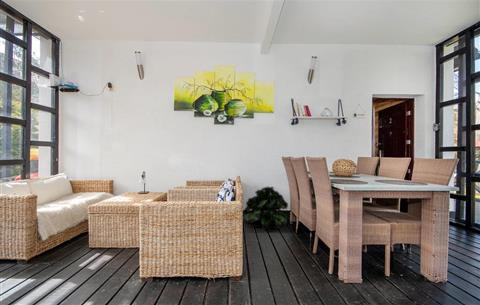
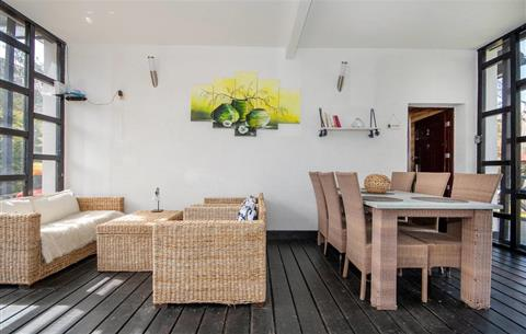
- potted plant [242,186,291,231]
